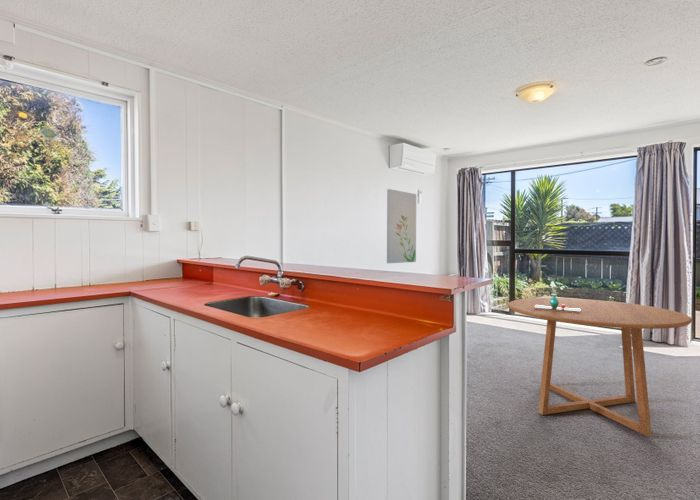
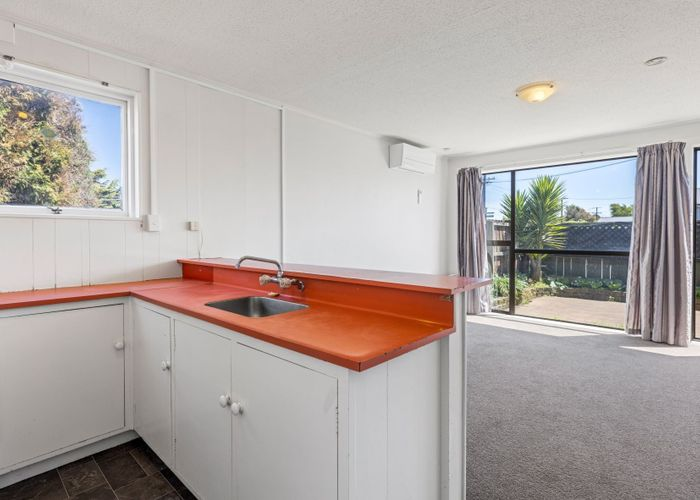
- dining table [507,297,693,437]
- vase [535,293,580,313]
- wall art [386,188,417,264]
